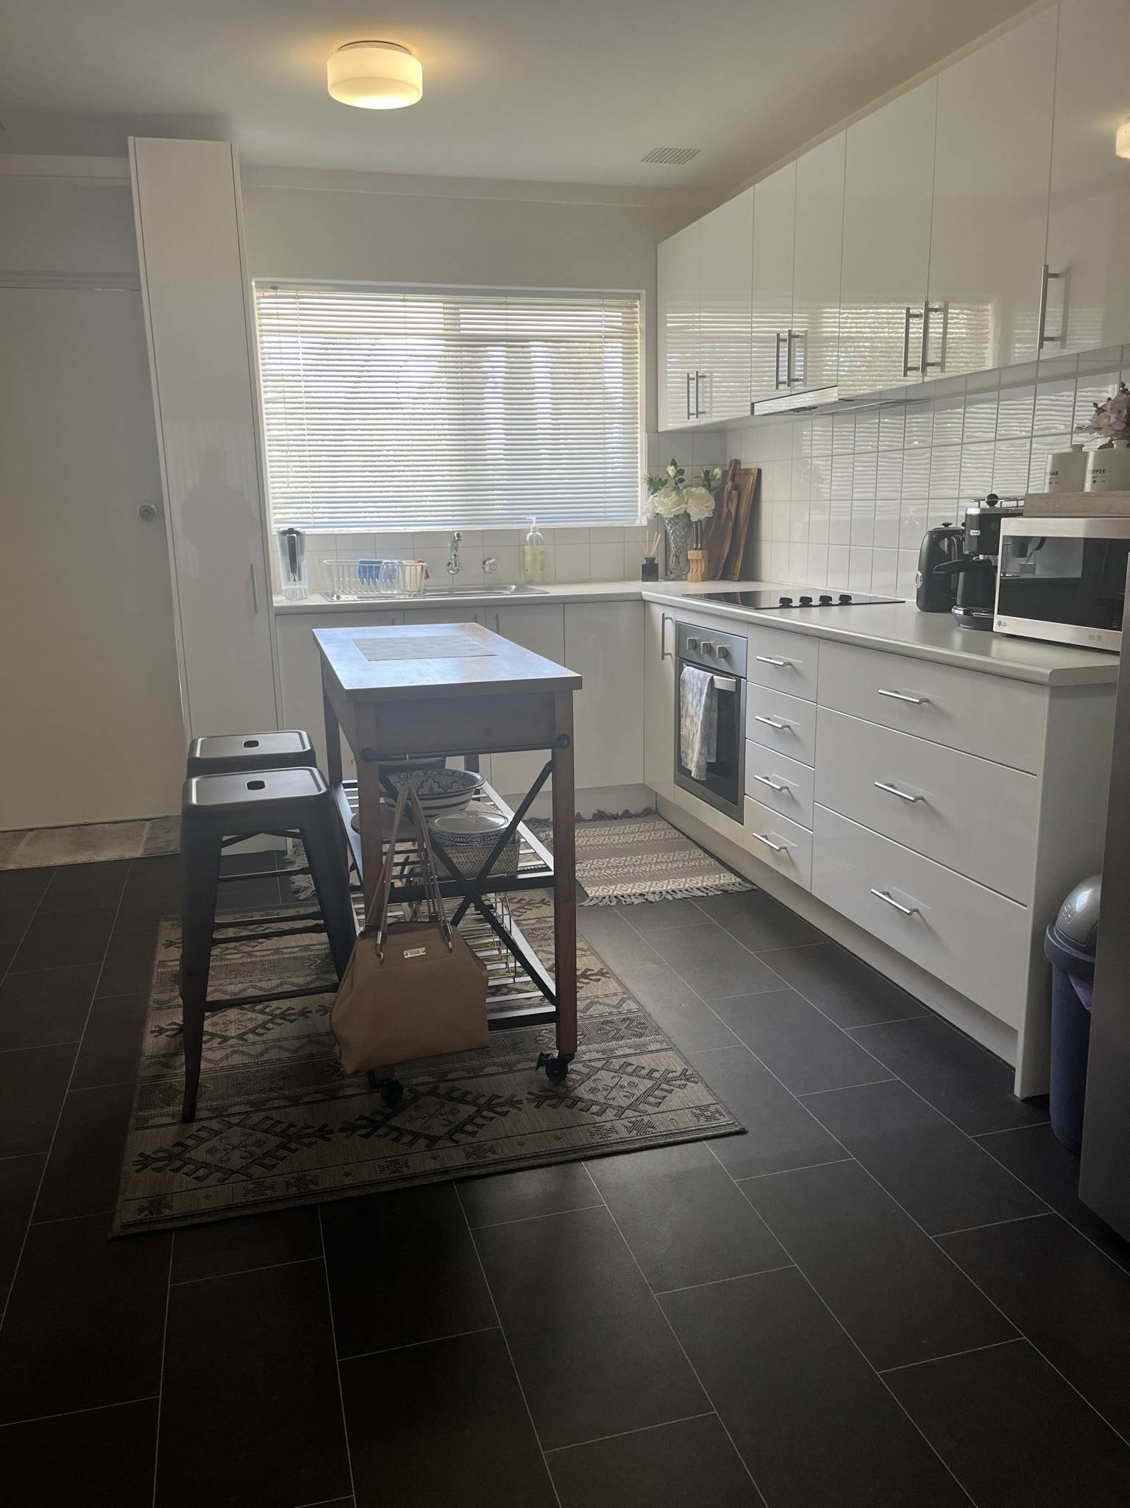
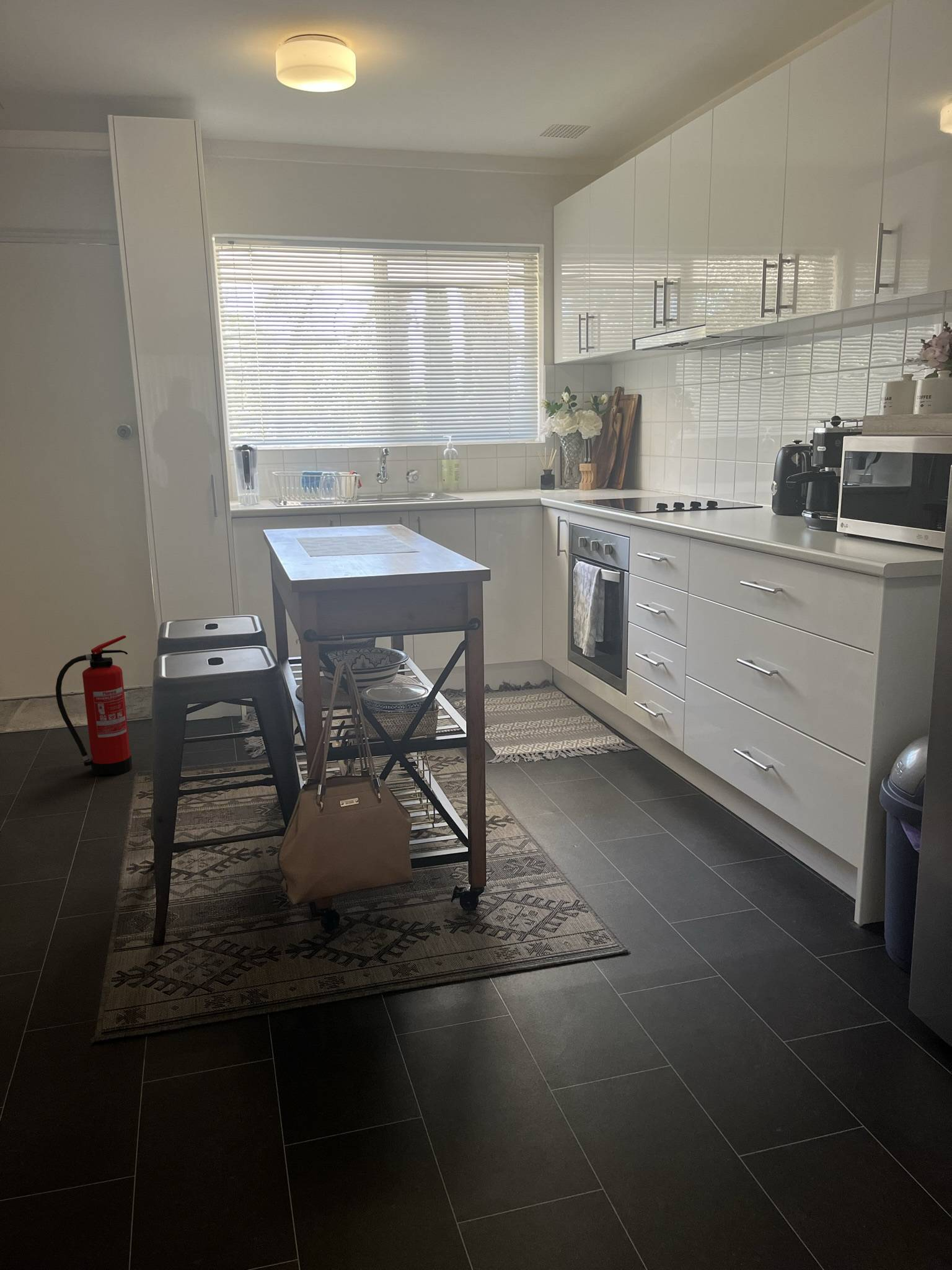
+ fire extinguisher [55,635,133,776]
